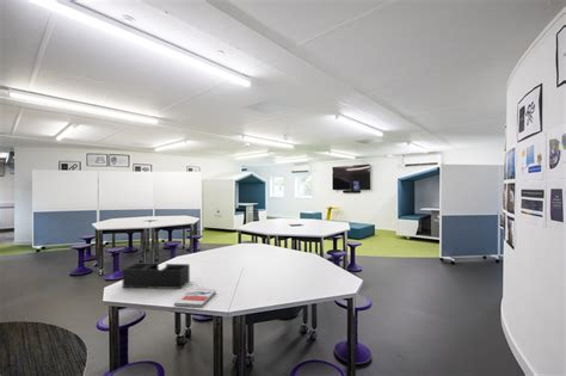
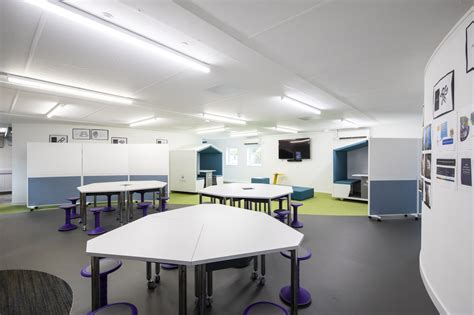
- book [173,288,217,309]
- desk organizer [122,263,191,290]
